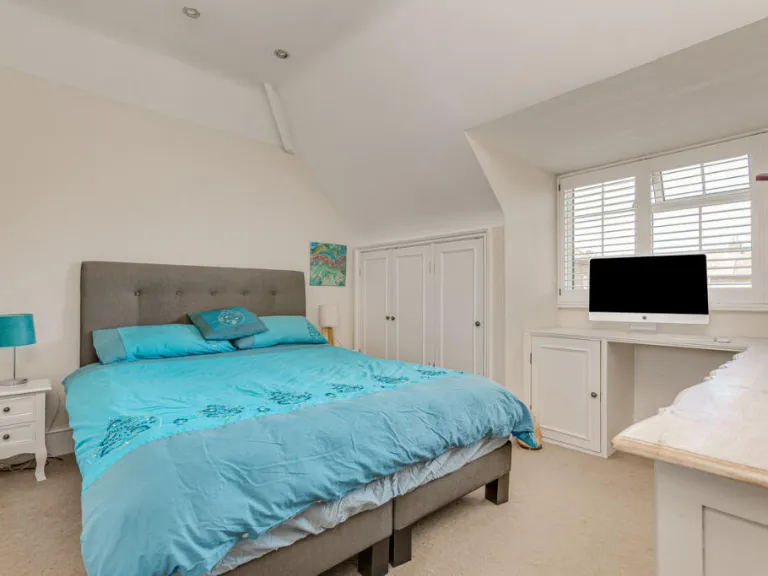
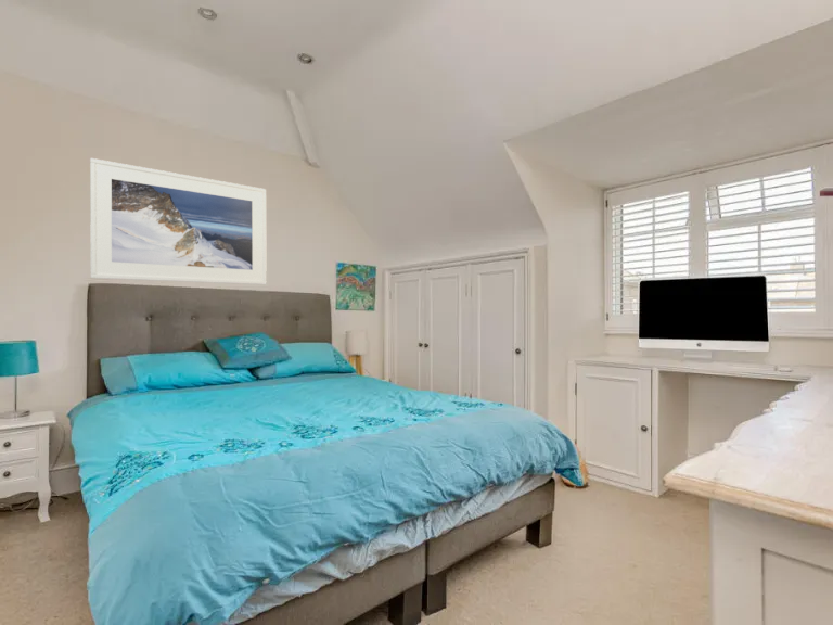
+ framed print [89,157,268,285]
